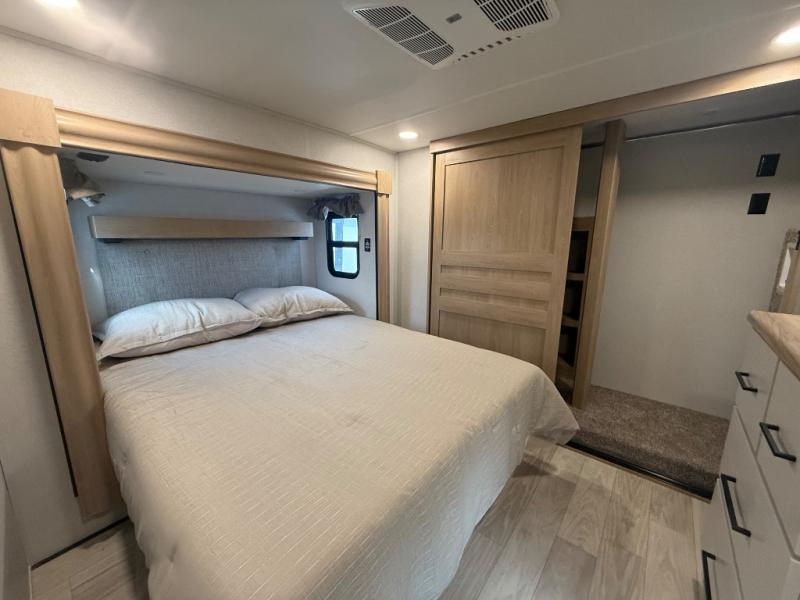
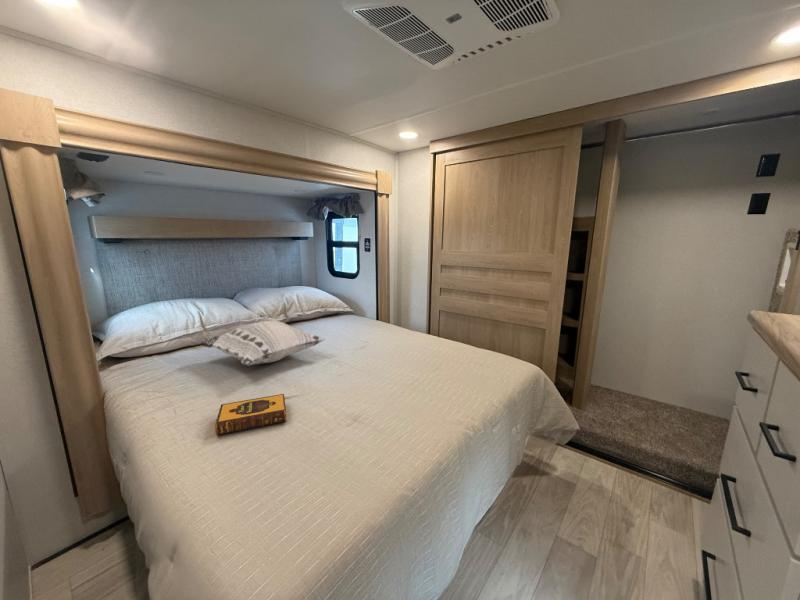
+ hardback book [214,393,287,436]
+ decorative pillow [200,320,326,367]
